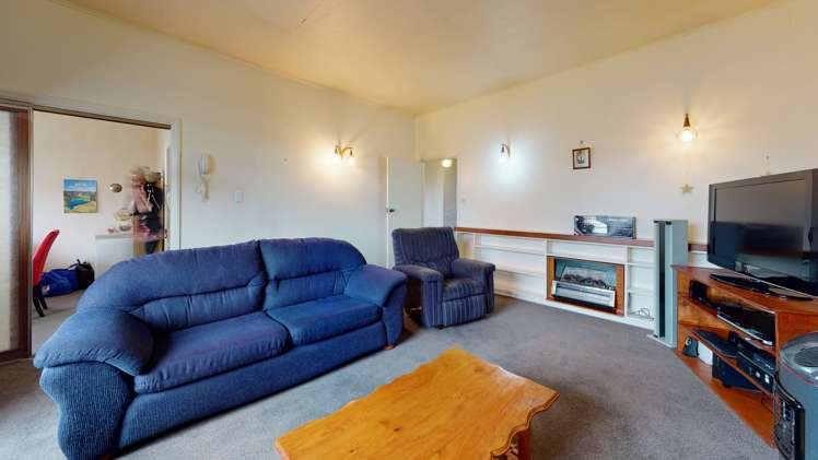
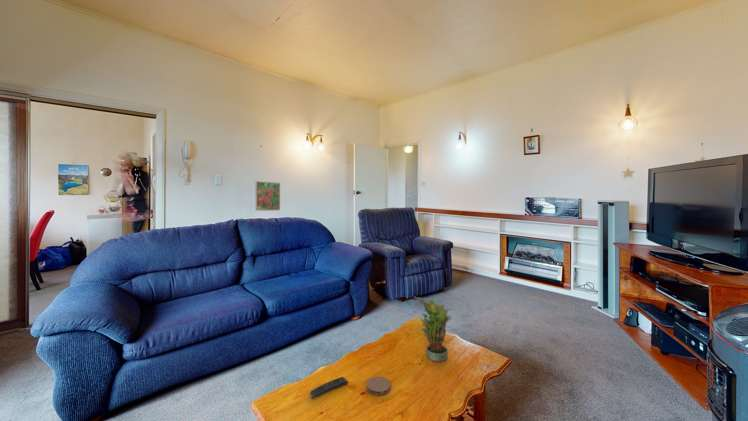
+ coaster [365,376,392,396]
+ remote control [308,376,349,399]
+ potted plant [413,295,453,363]
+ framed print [254,180,281,212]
